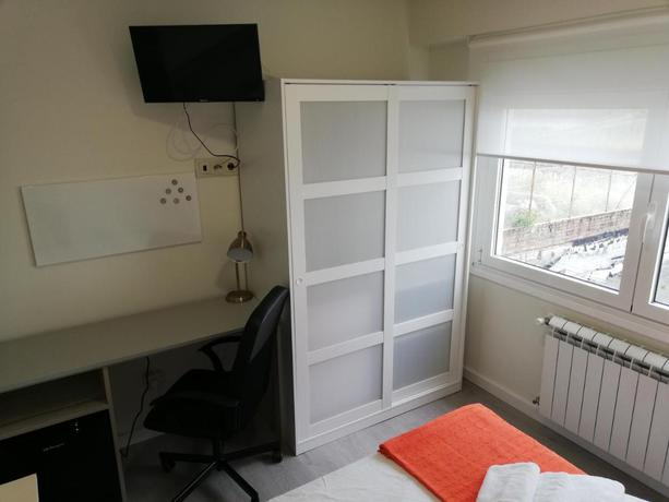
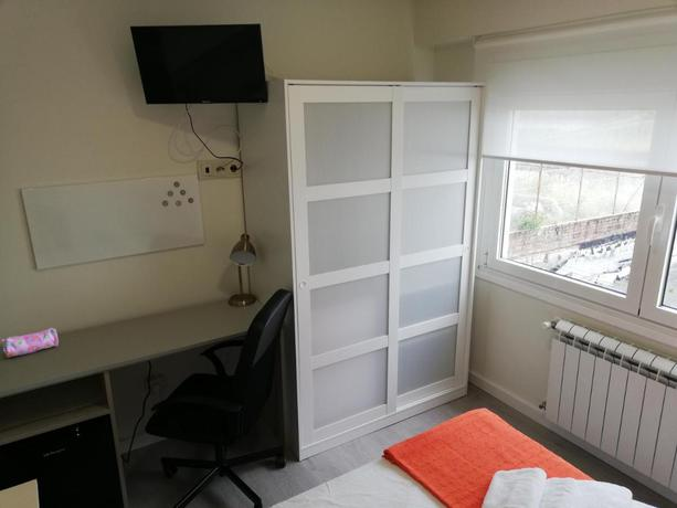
+ pencil case [0,327,60,359]
